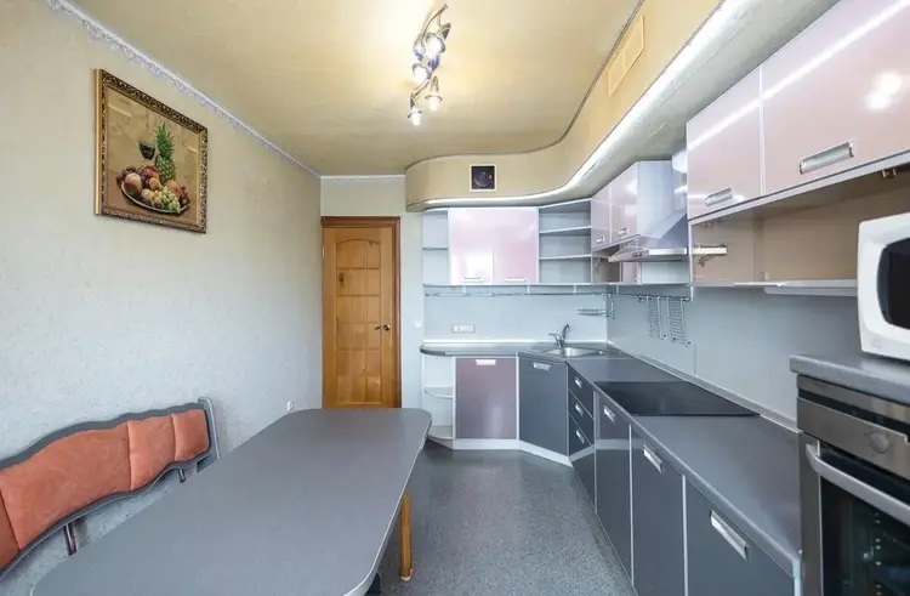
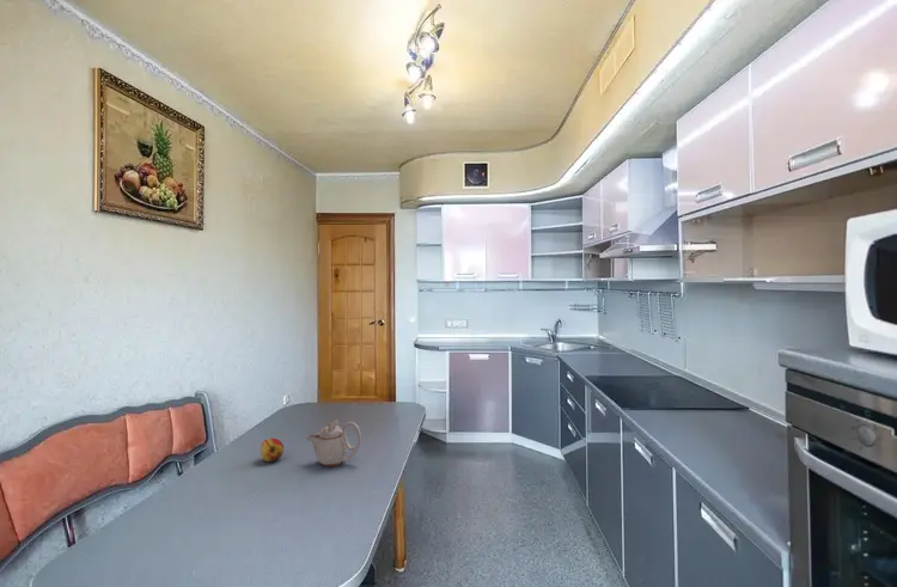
+ teapot [306,417,362,467]
+ fruit [260,438,285,463]
